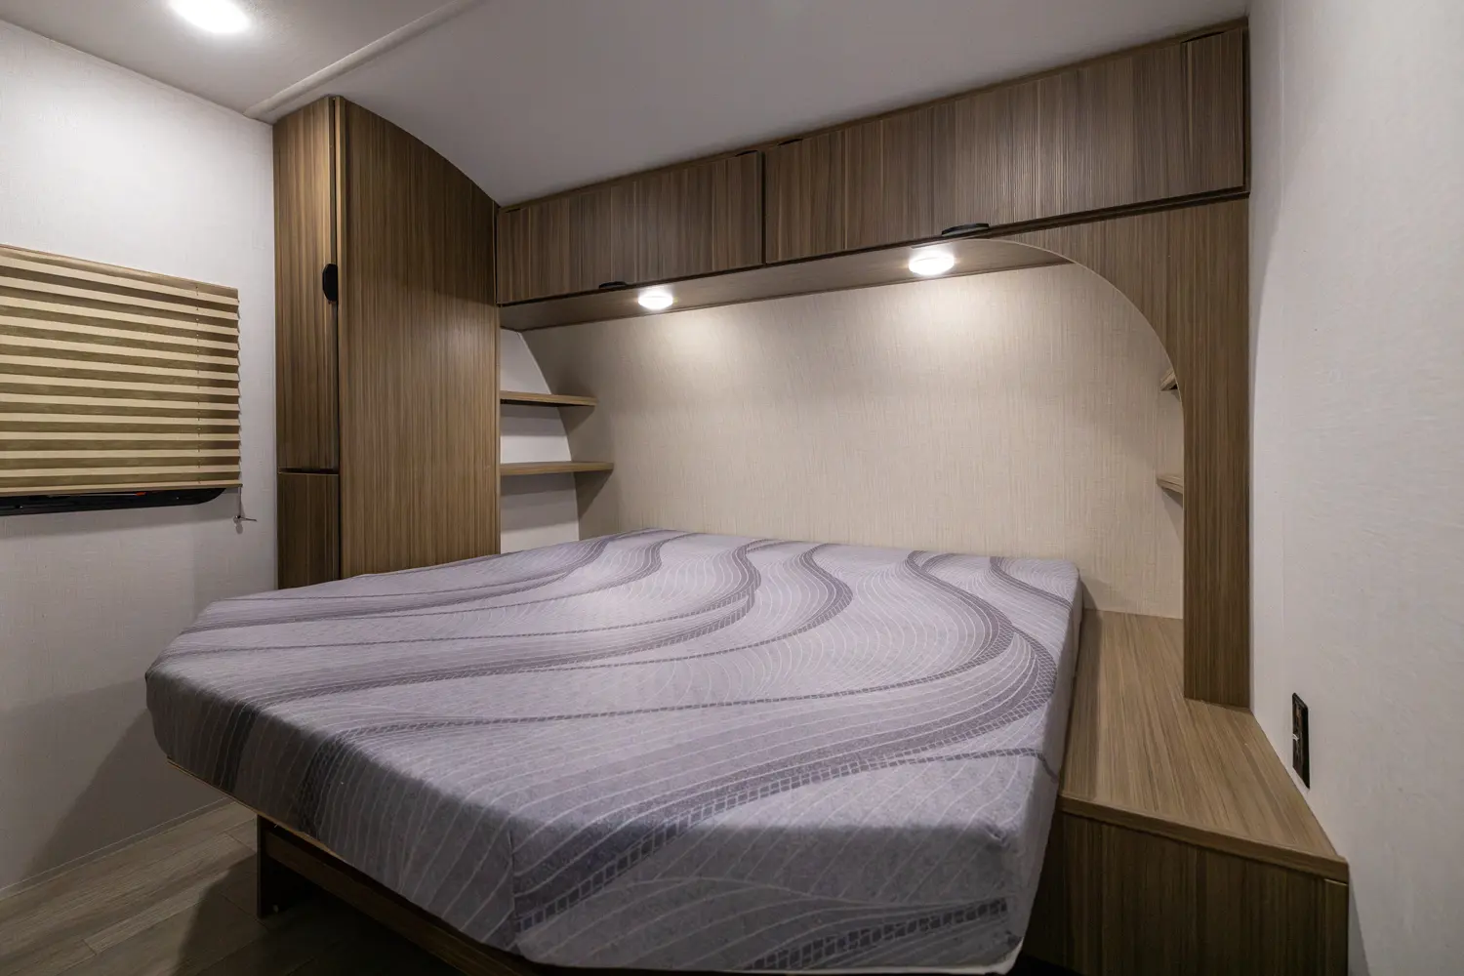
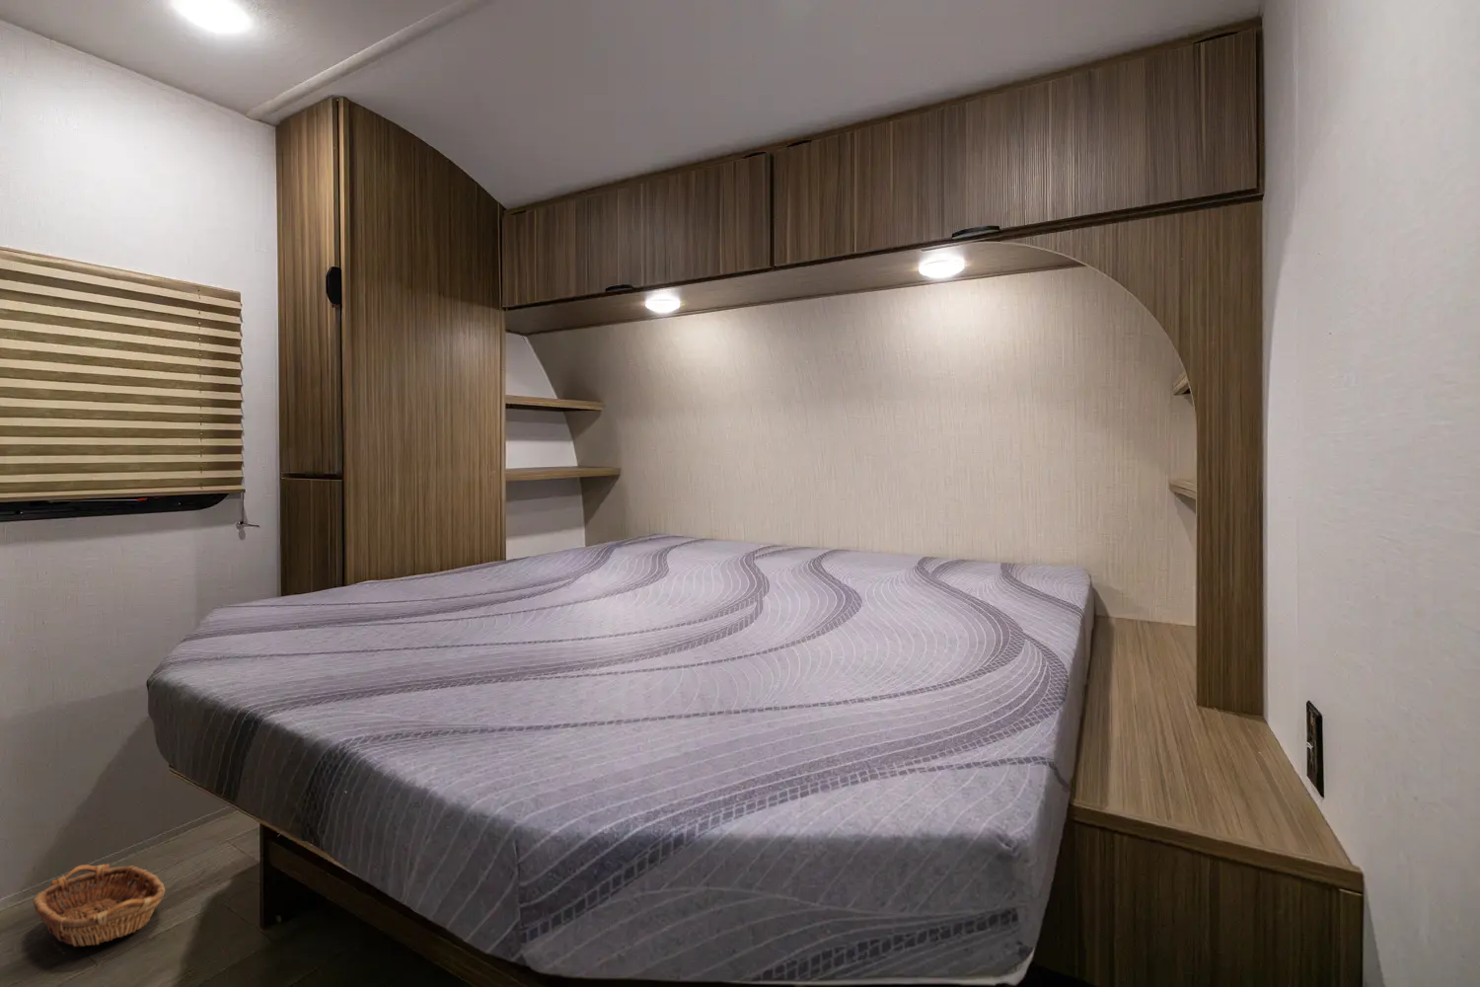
+ basket [33,863,166,947]
